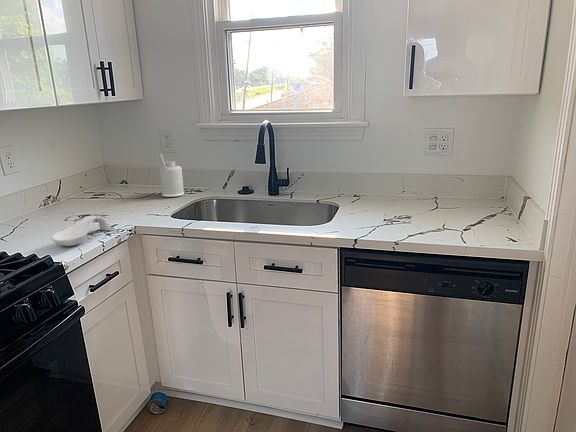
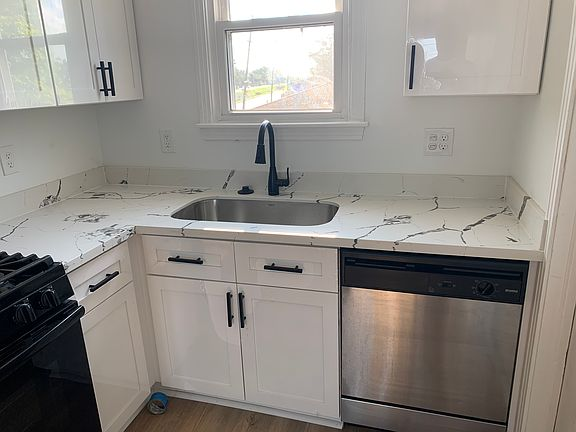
- soap dispenser [157,153,185,198]
- spoon rest [50,215,111,247]
